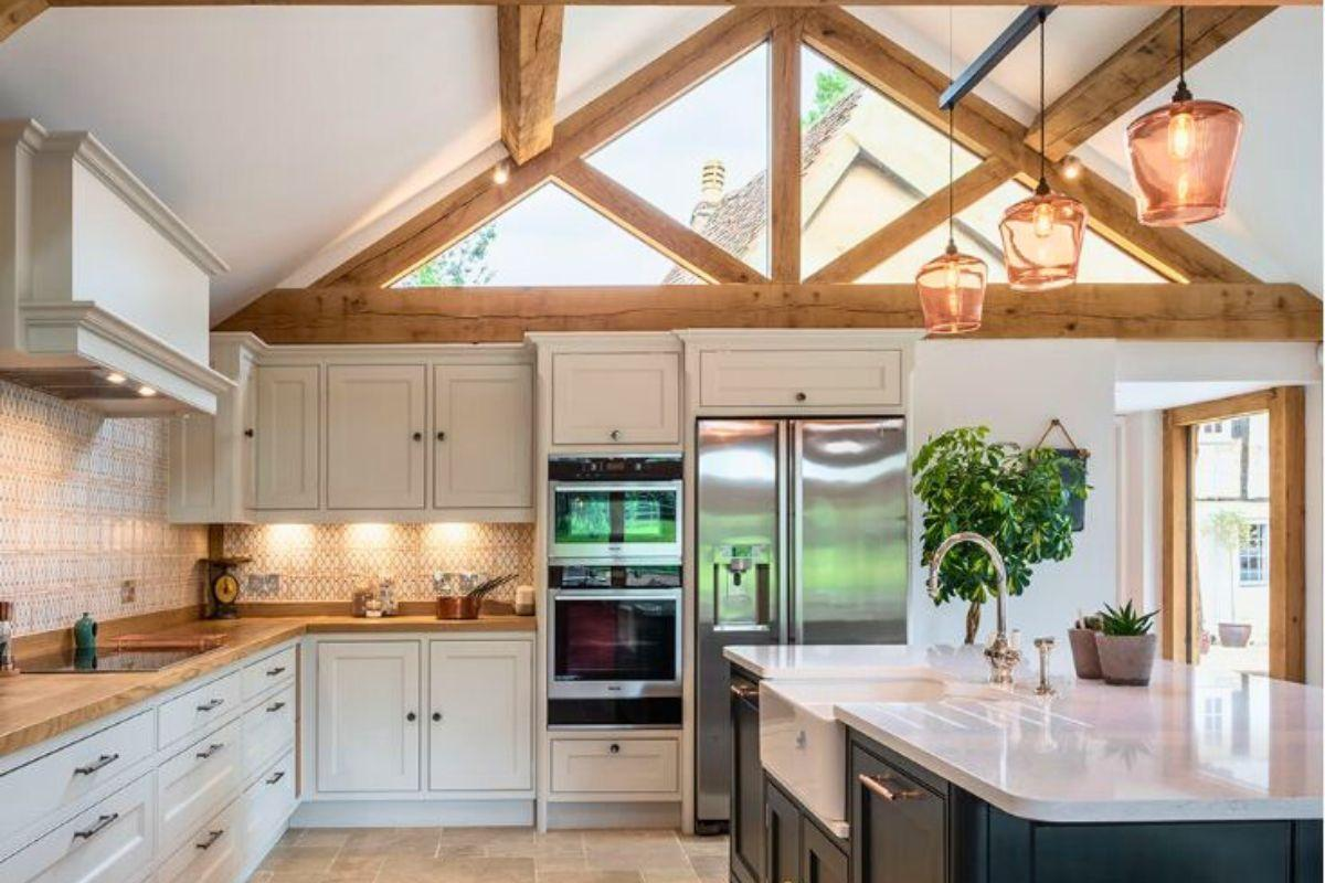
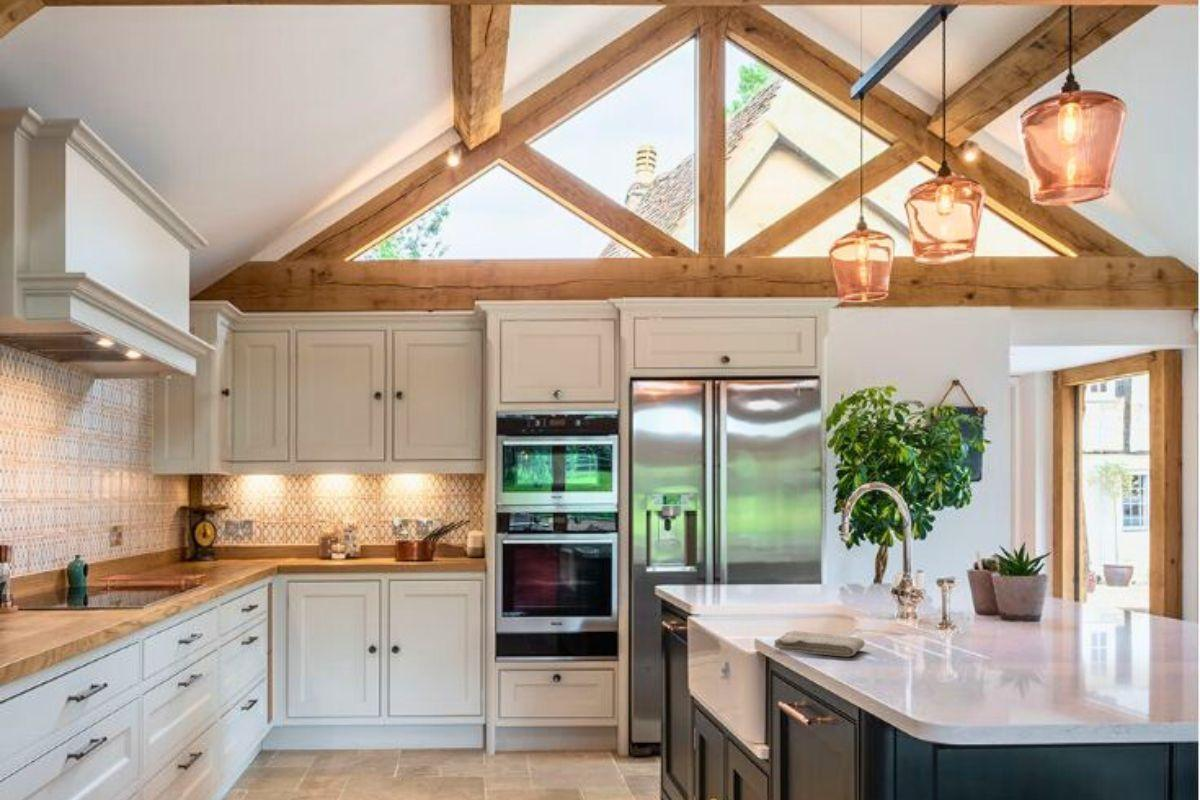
+ washcloth [773,630,866,658]
